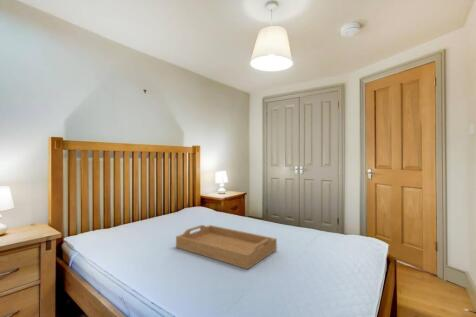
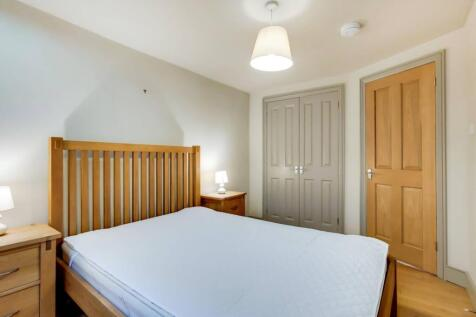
- serving tray [175,224,278,270]
